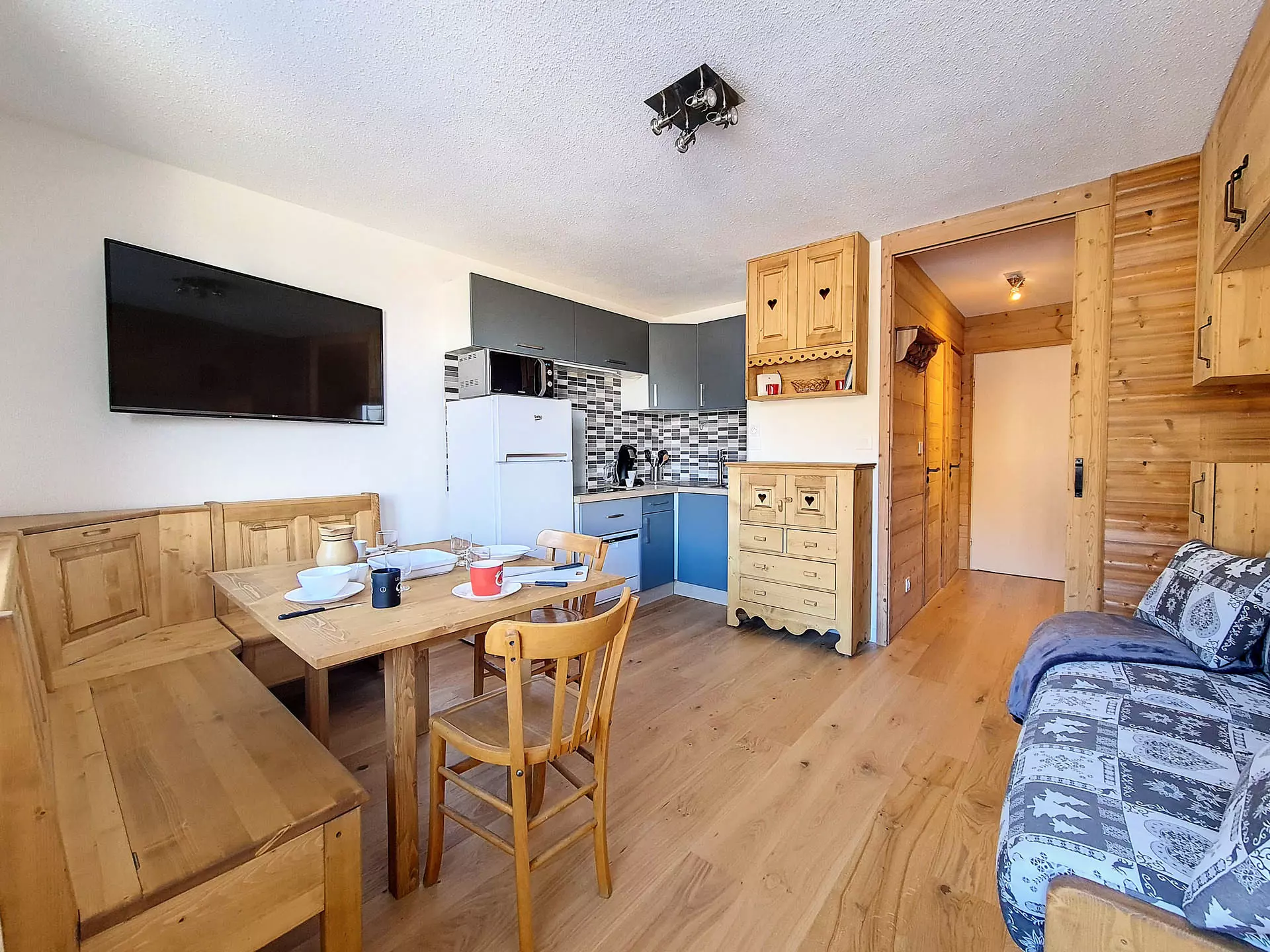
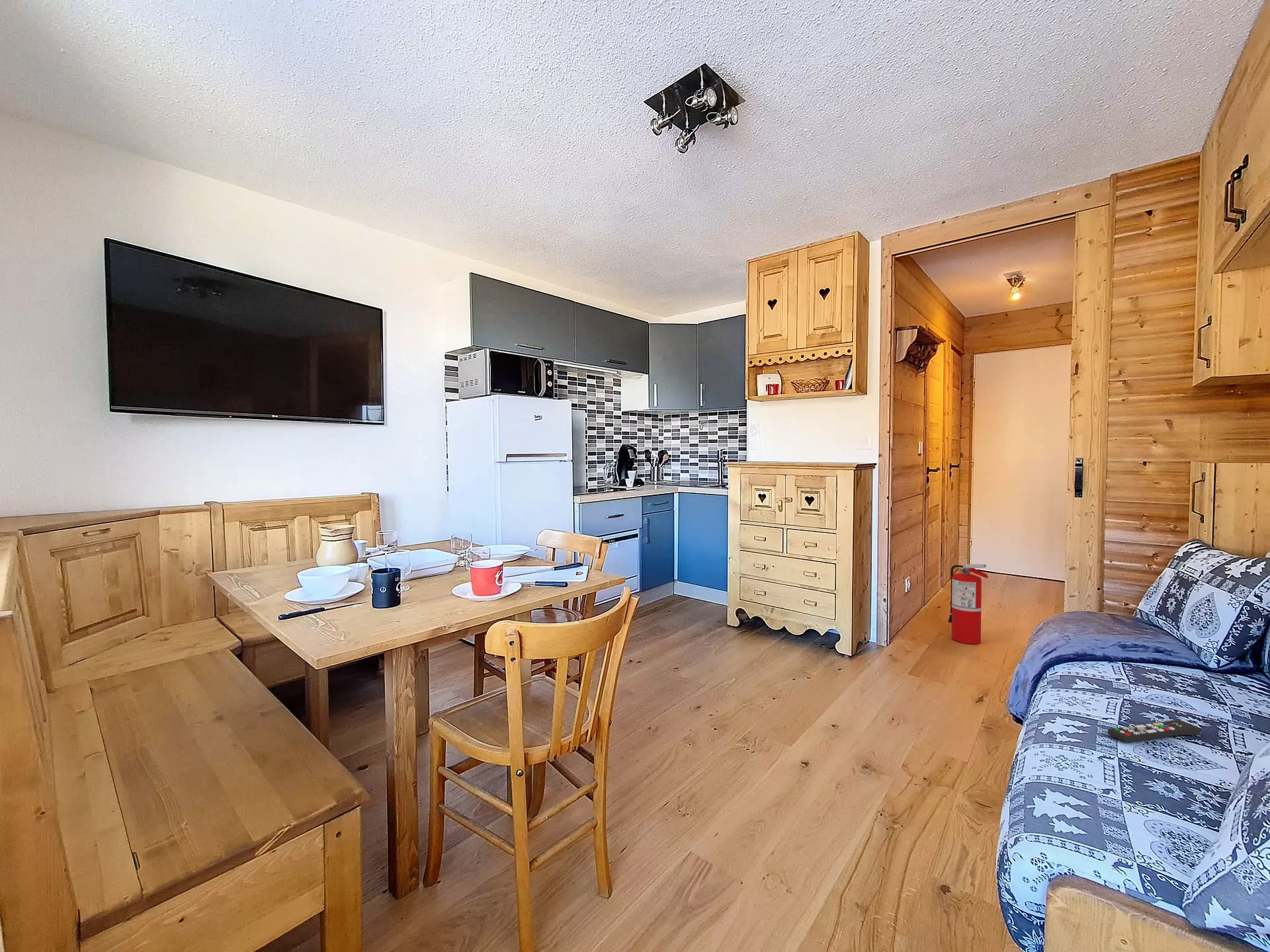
+ remote control [1107,719,1202,743]
+ fire extinguisher [947,563,989,645]
